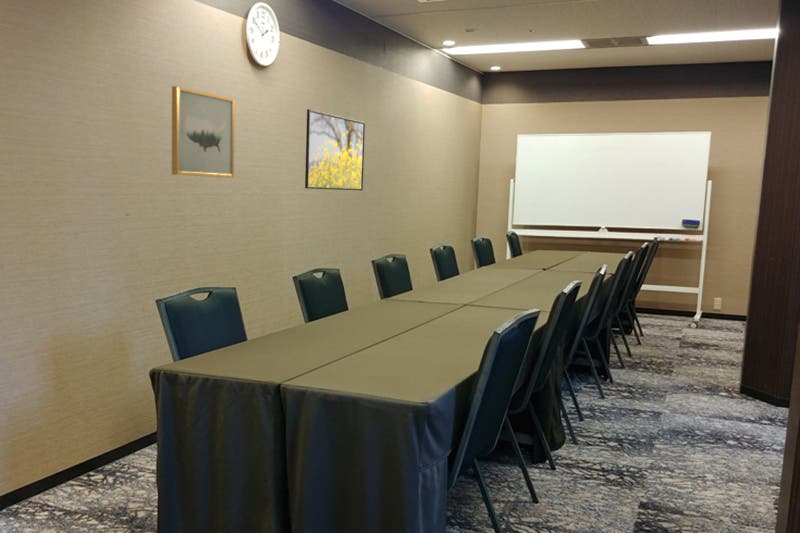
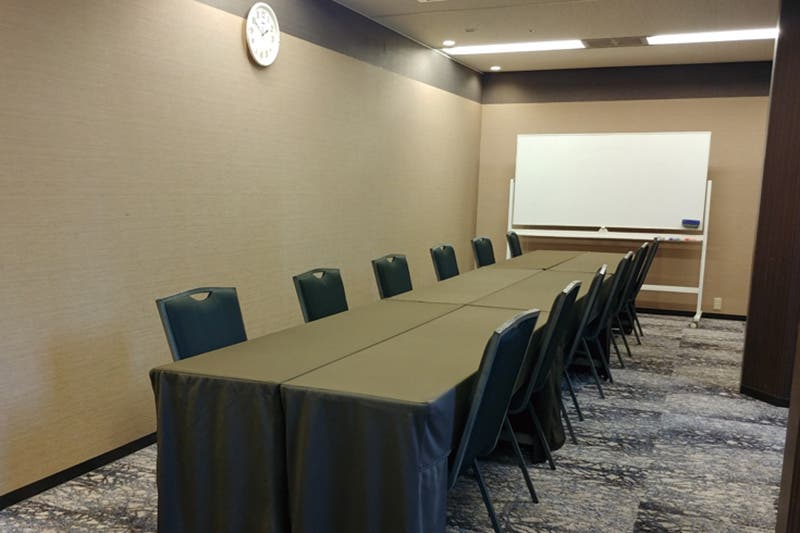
- wall art [171,85,236,179]
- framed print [304,108,366,191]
